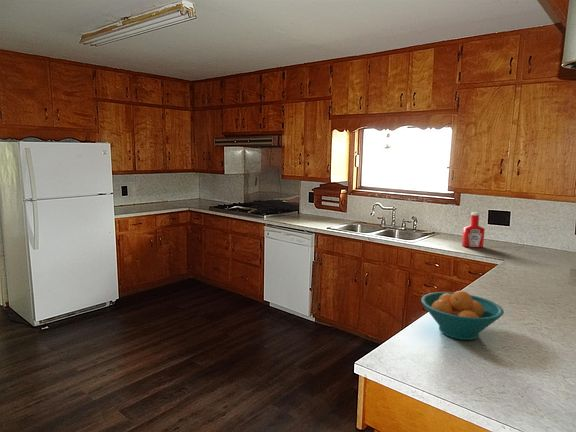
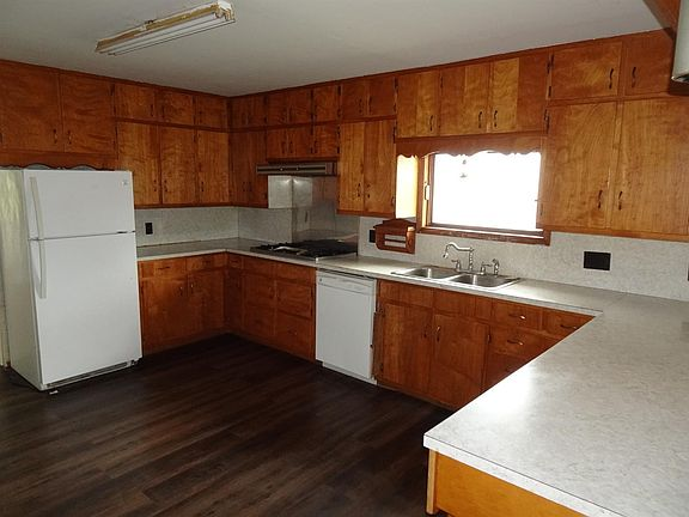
- soap bottle [461,211,486,249]
- fruit bowl [420,290,505,341]
